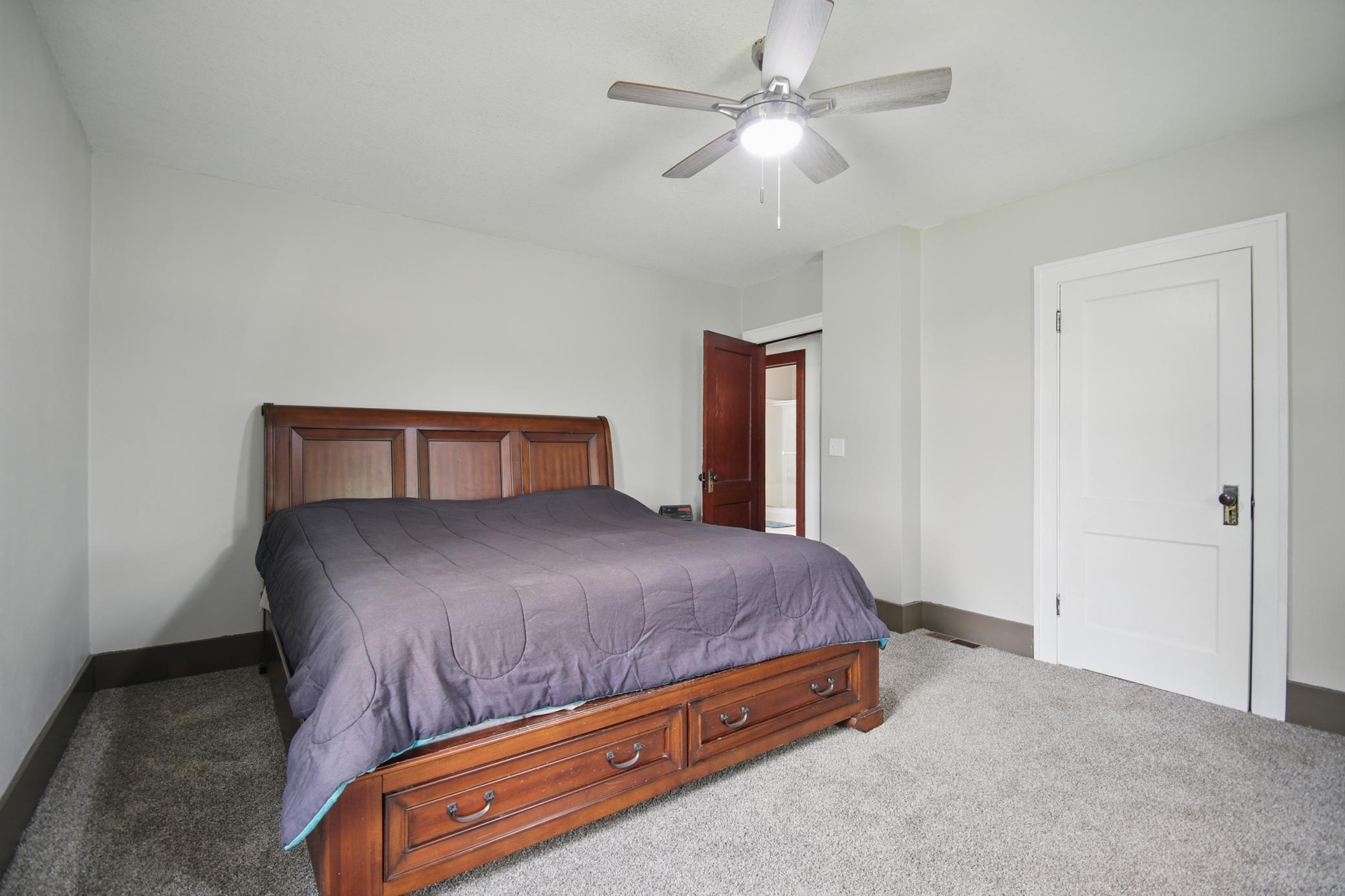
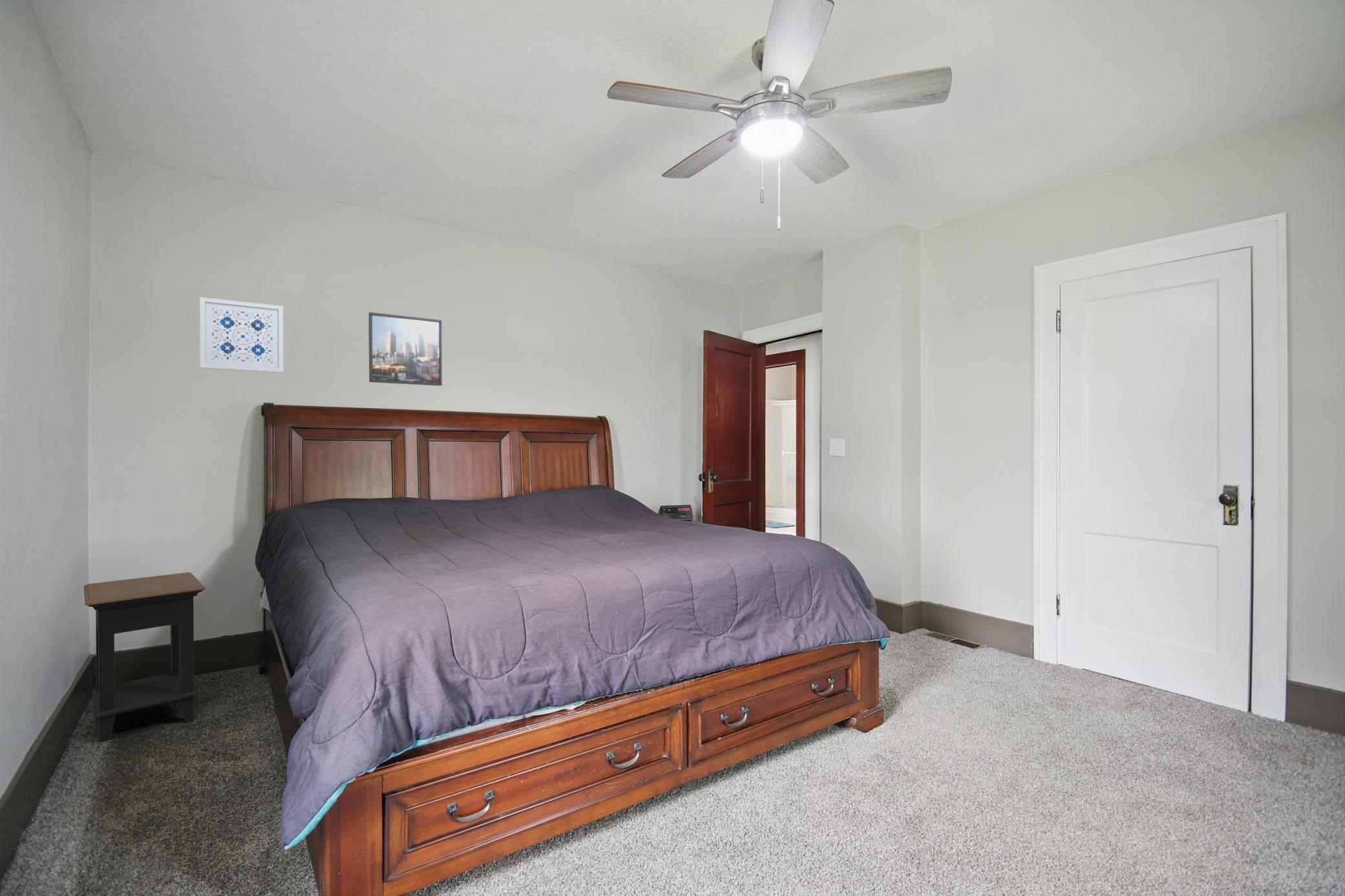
+ side table [83,571,206,743]
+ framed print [368,312,443,387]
+ wall art [199,296,284,373]
